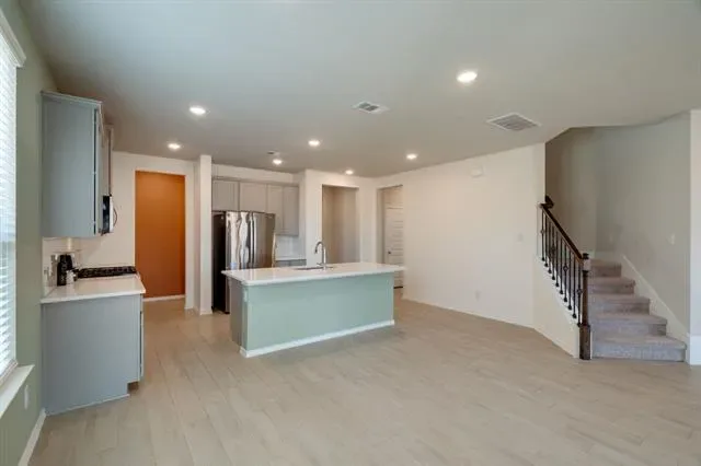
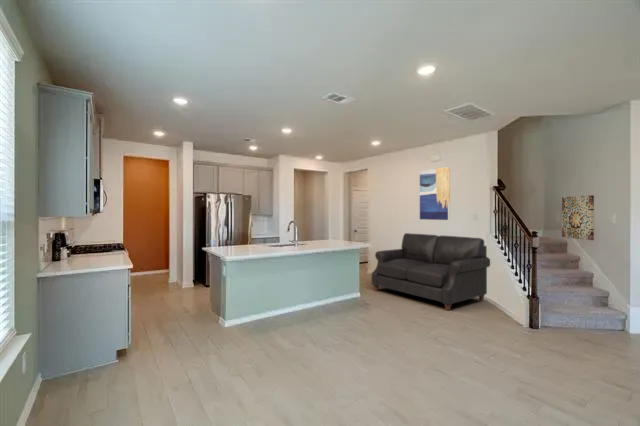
+ sofa [371,232,491,311]
+ wall art [419,166,451,221]
+ wall art [561,194,595,241]
